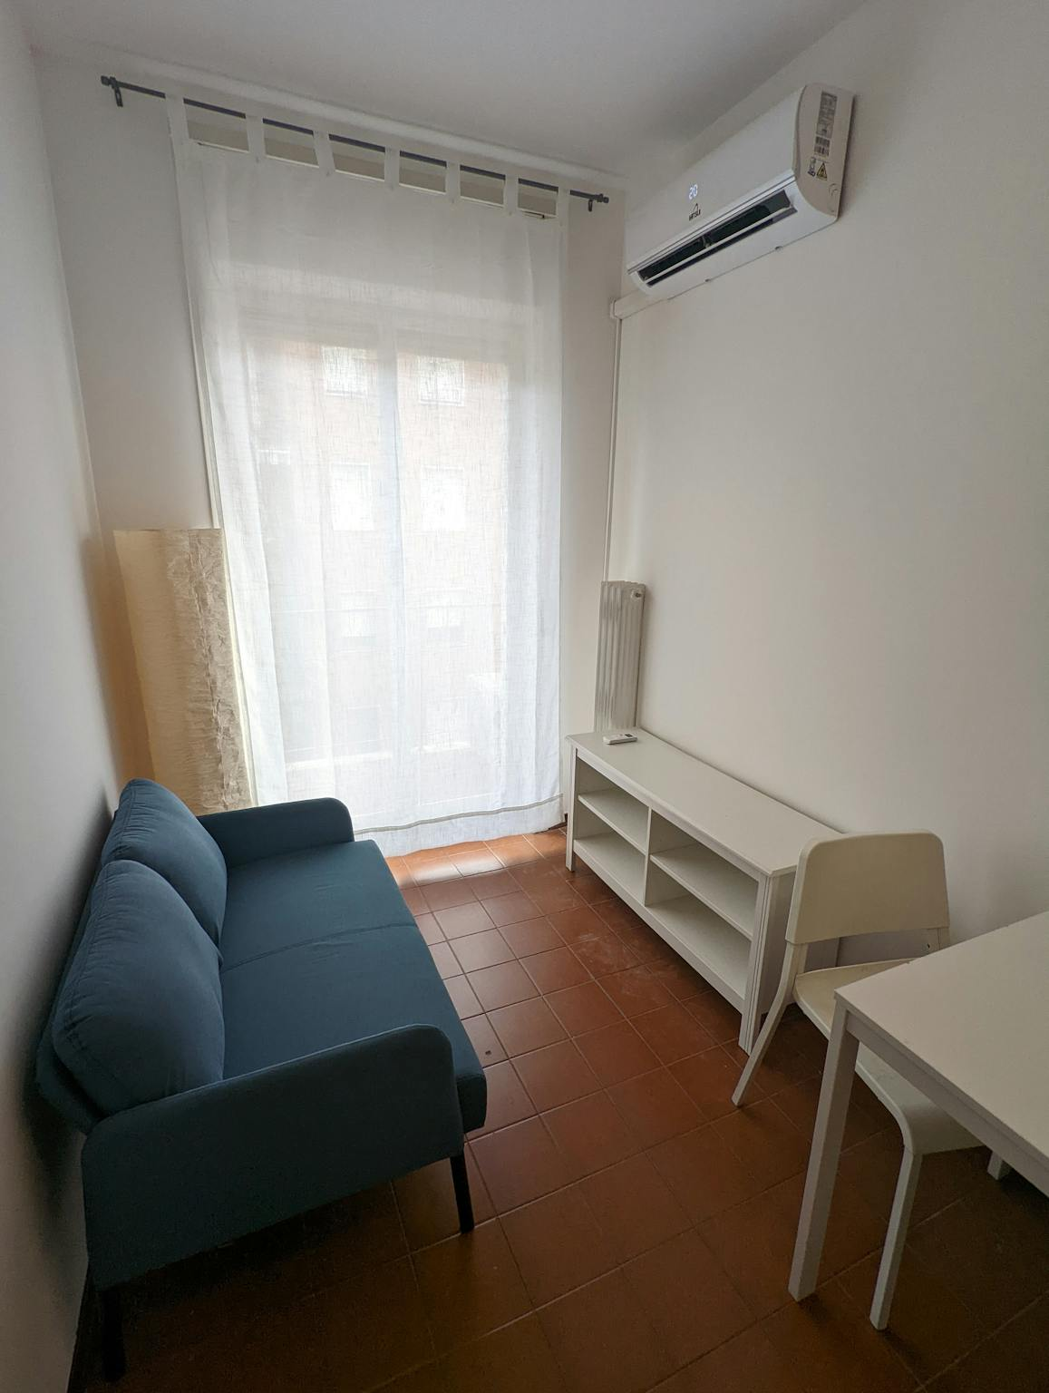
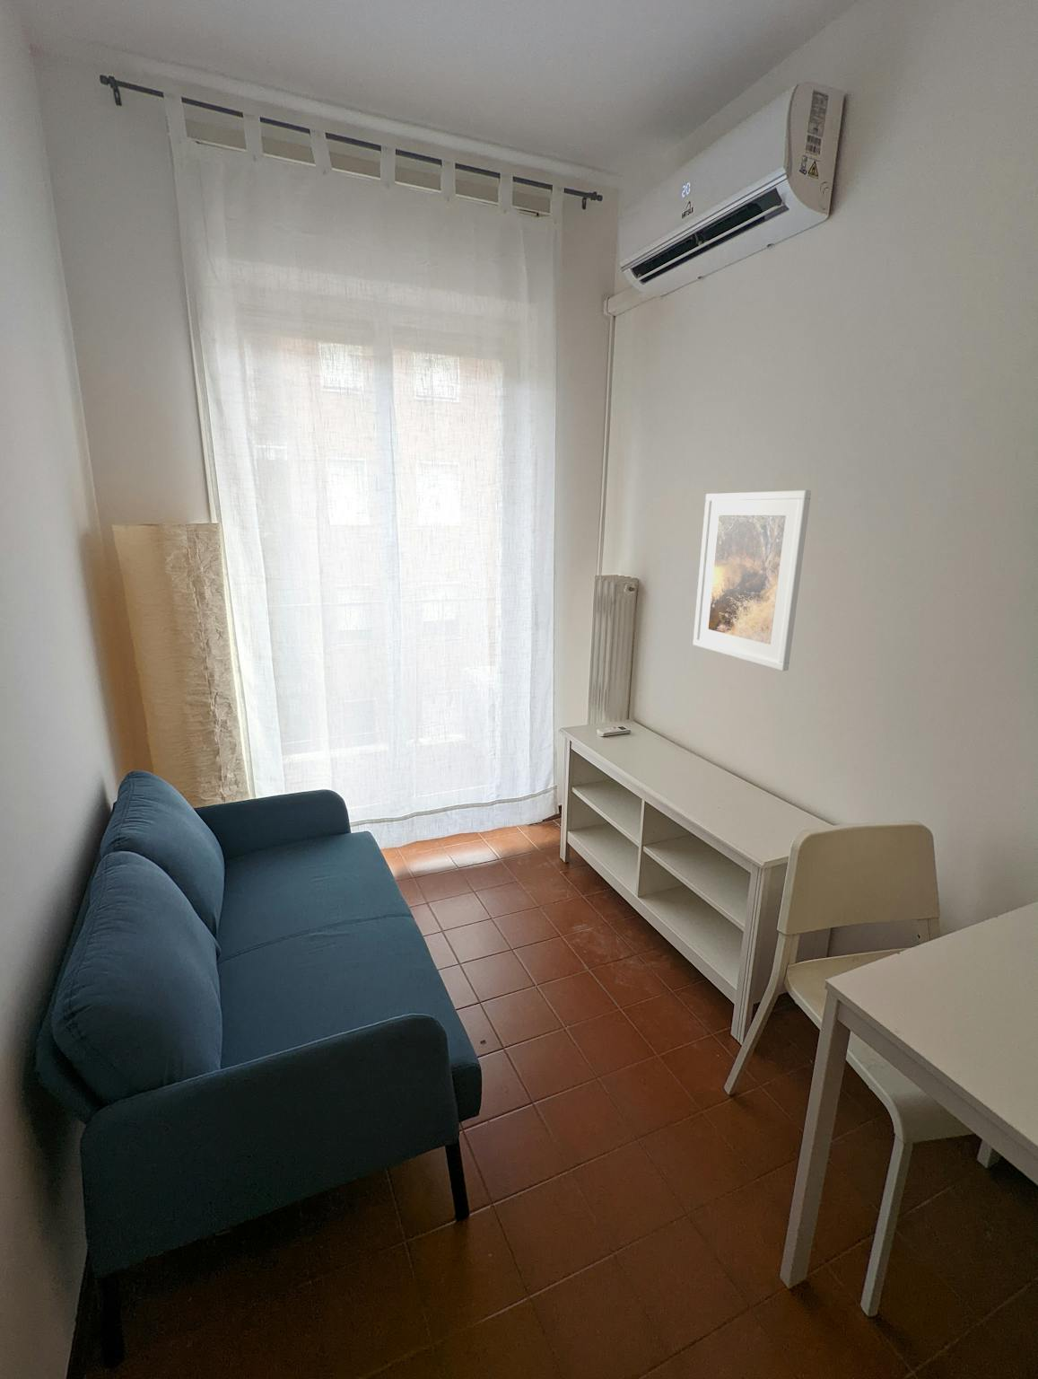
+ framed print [691,489,812,672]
